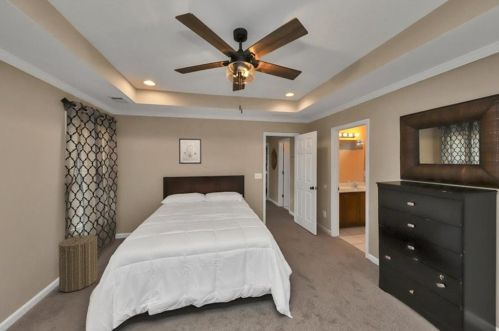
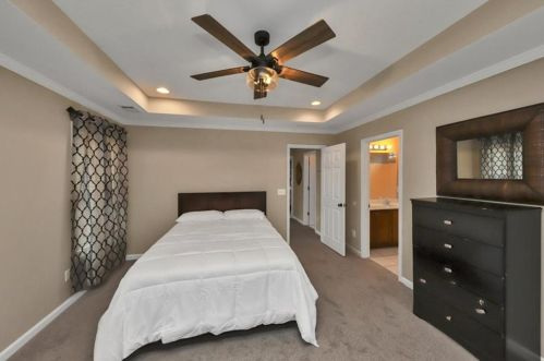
- wall art [178,137,202,165]
- laundry hamper [58,232,99,293]
